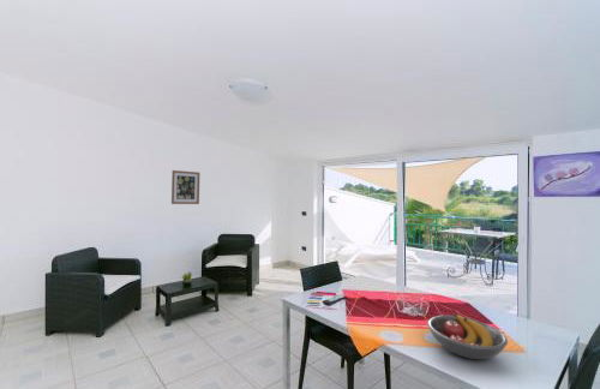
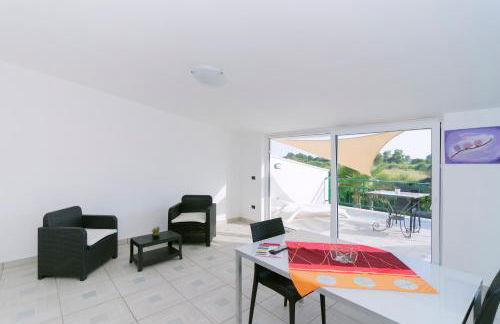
- fruit bowl [426,312,509,360]
- wall art [170,169,200,205]
